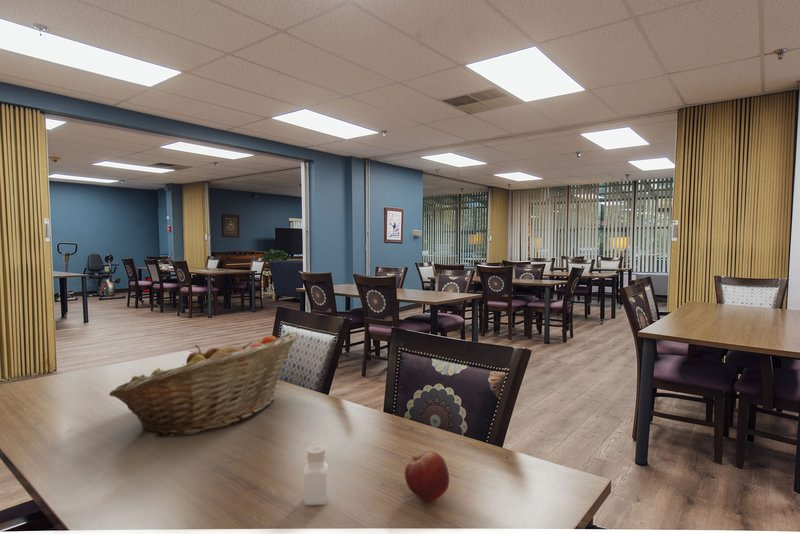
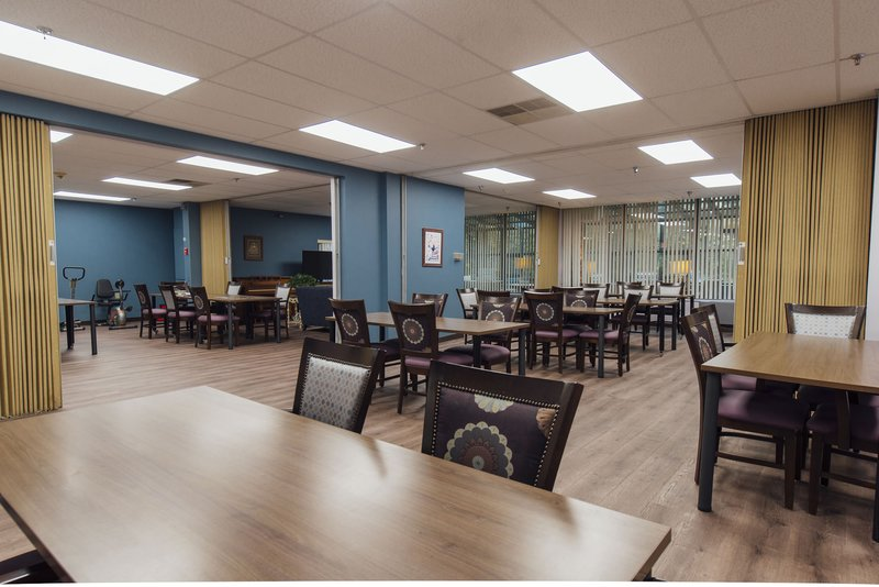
- fruit [404,450,450,502]
- fruit basket [108,331,300,438]
- pepper shaker [303,444,329,506]
